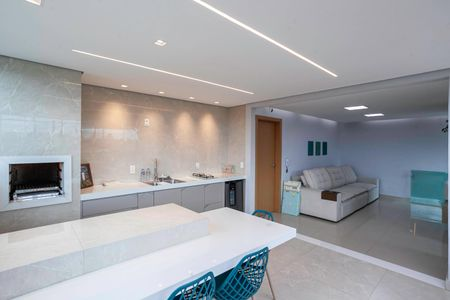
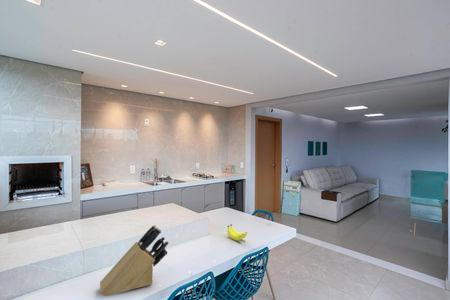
+ knife block [99,224,170,297]
+ banana [226,223,248,242]
